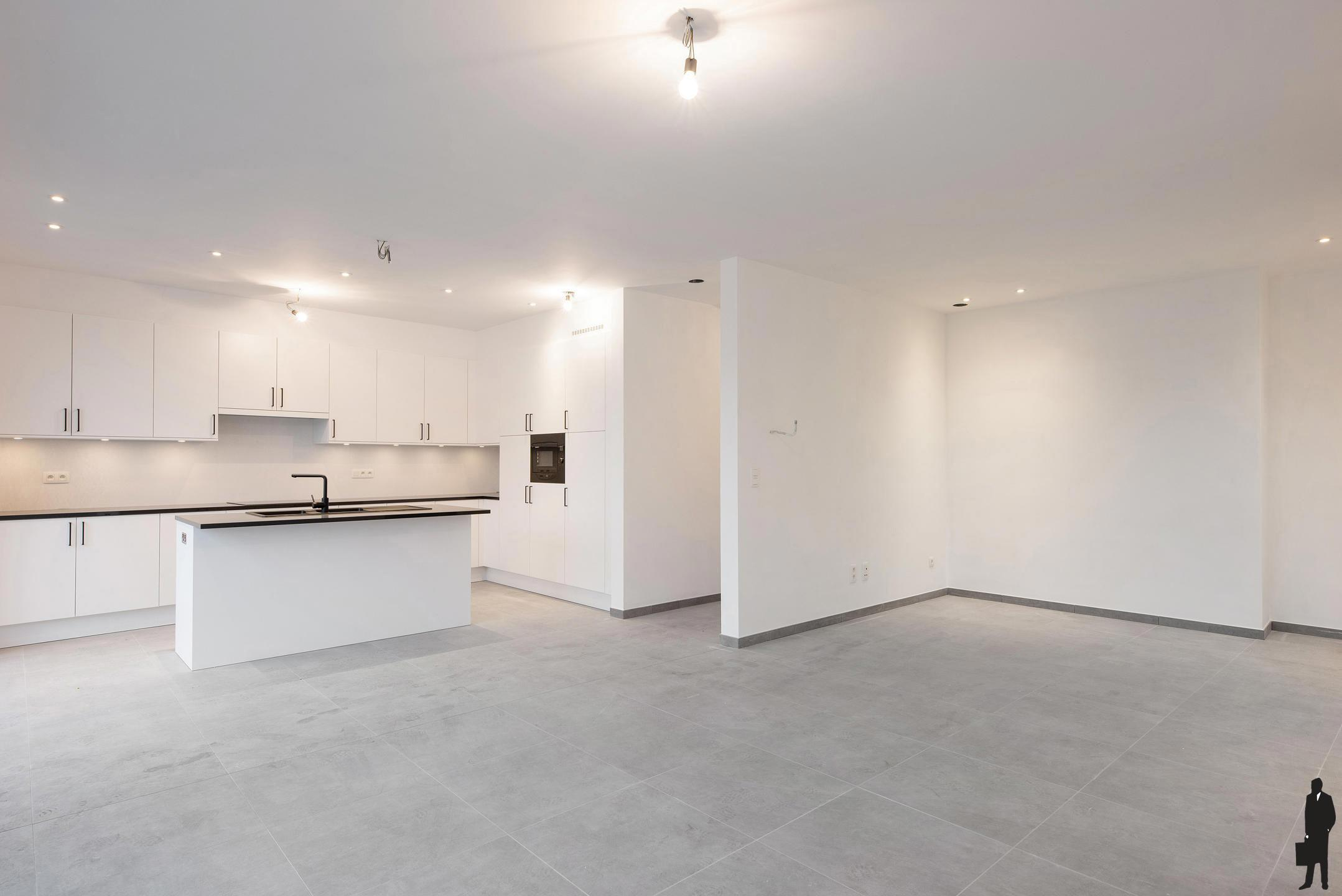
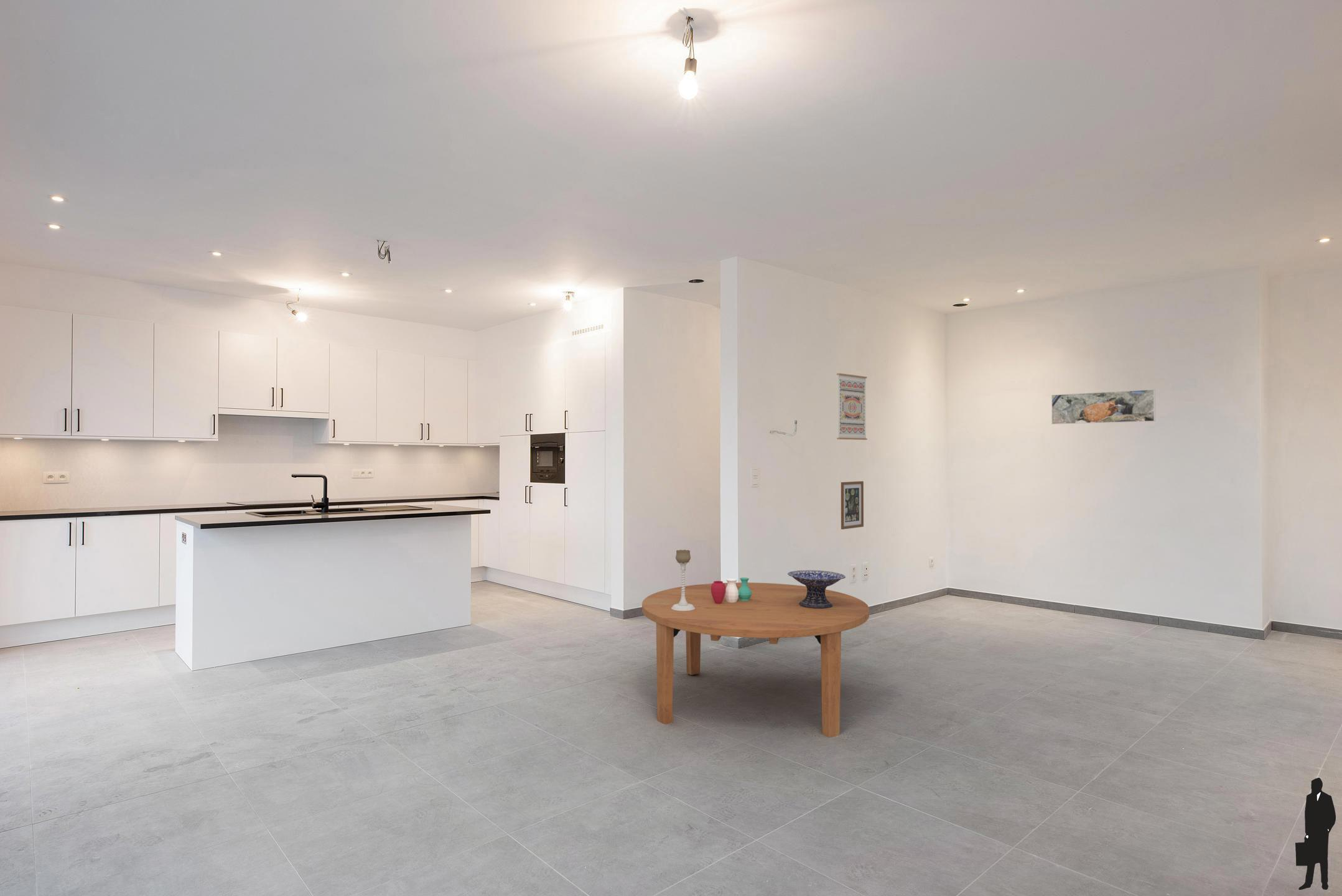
+ decorative bowl [787,569,846,609]
+ wall art [836,373,868,441]
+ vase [711,577,752,604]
+ dining table [641,582,870,738]
+ candle holder [671,549,695,611]
+ wall art [841,480,864,530]
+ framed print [1051,389,1156,425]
